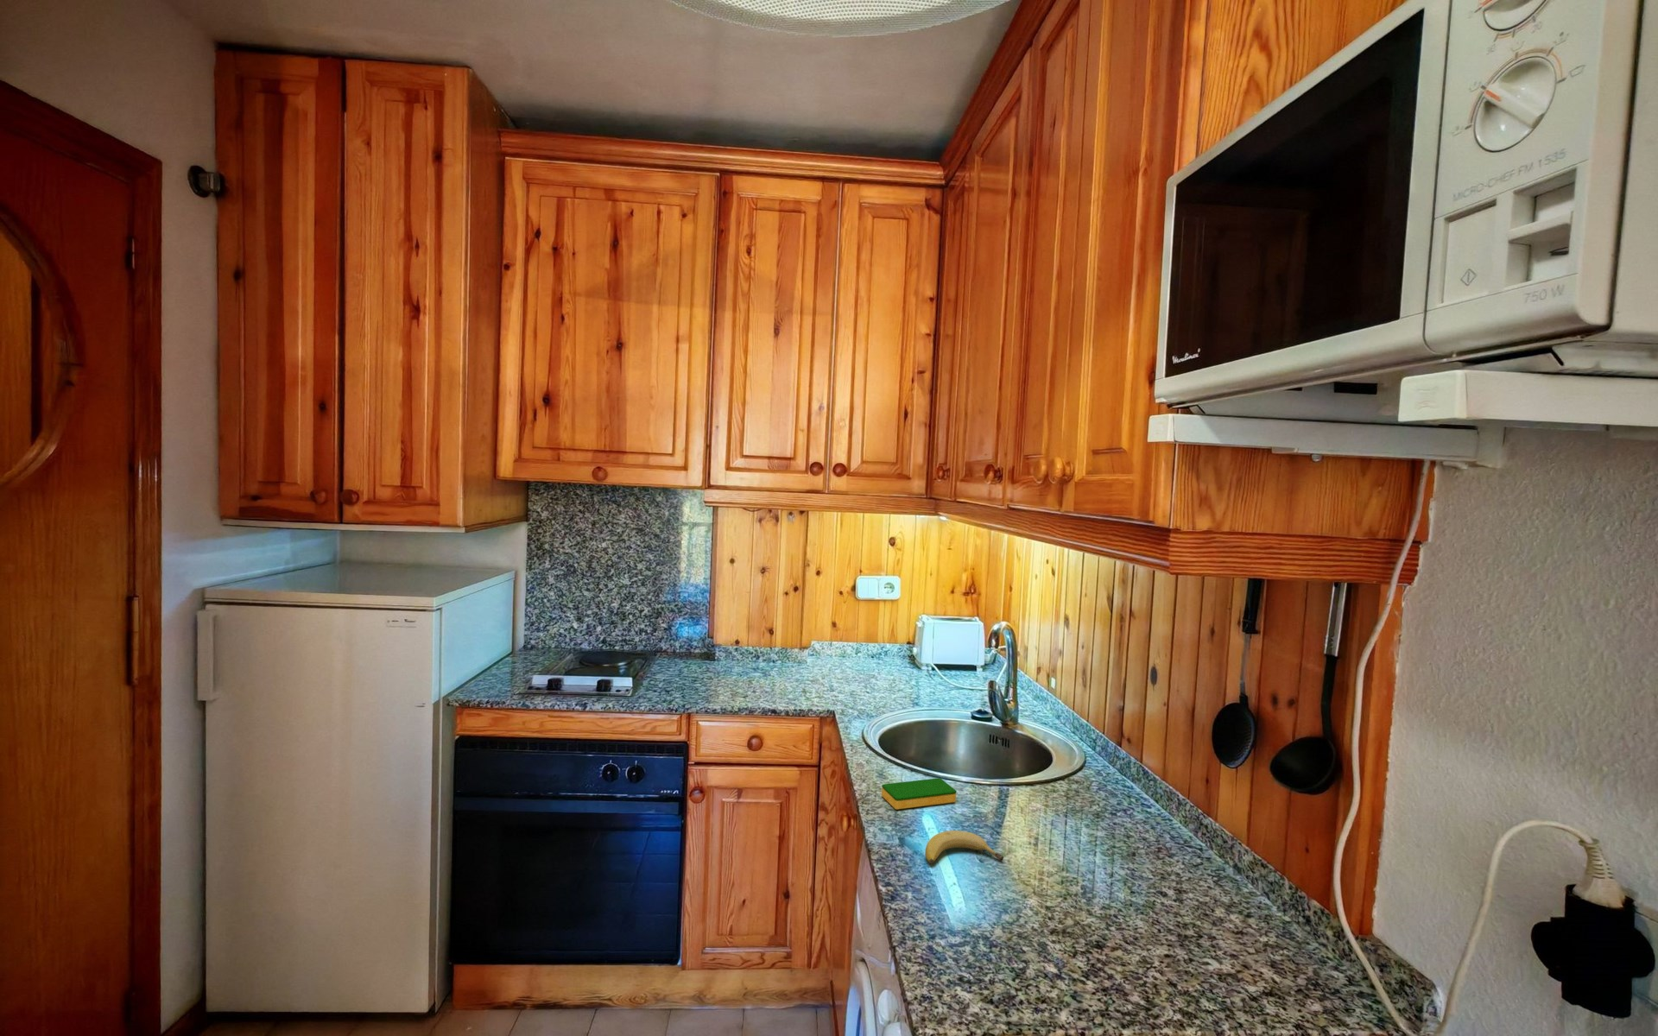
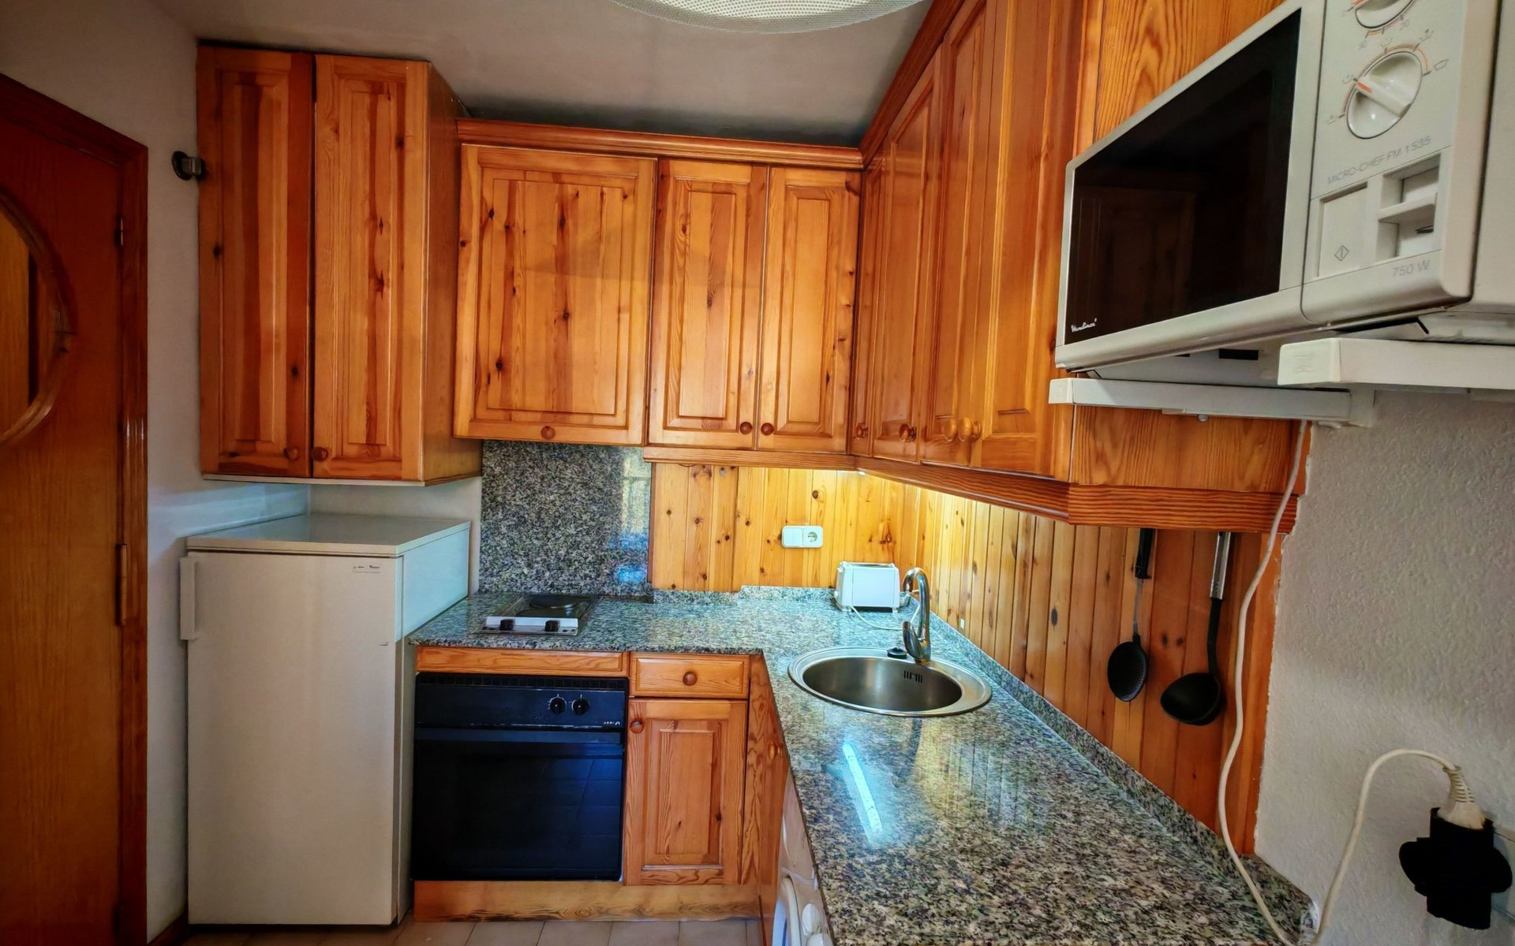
- fruit [924,830,1004,864]
- dish sponge [881,777,957,809]
